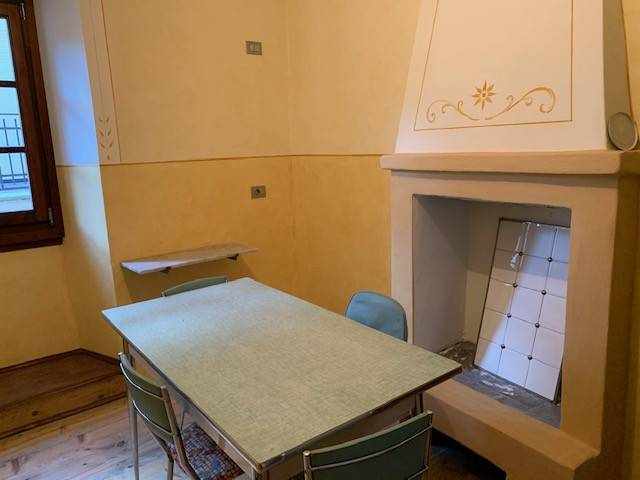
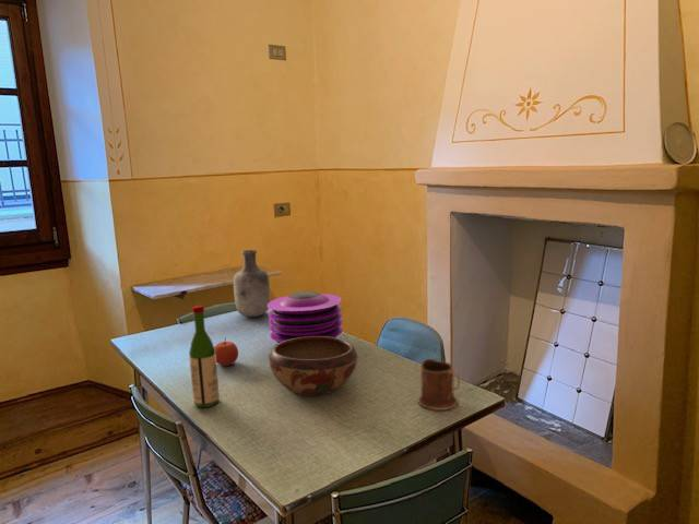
+ decorative bowl [268,336,358,397]
+ mug [417,358,461,412]
+ wine bottle [188,305,221,408]
+ apple [214,336,239,367]
+ plate [266,289,344,344]
+ vase [233,249,271,318]
